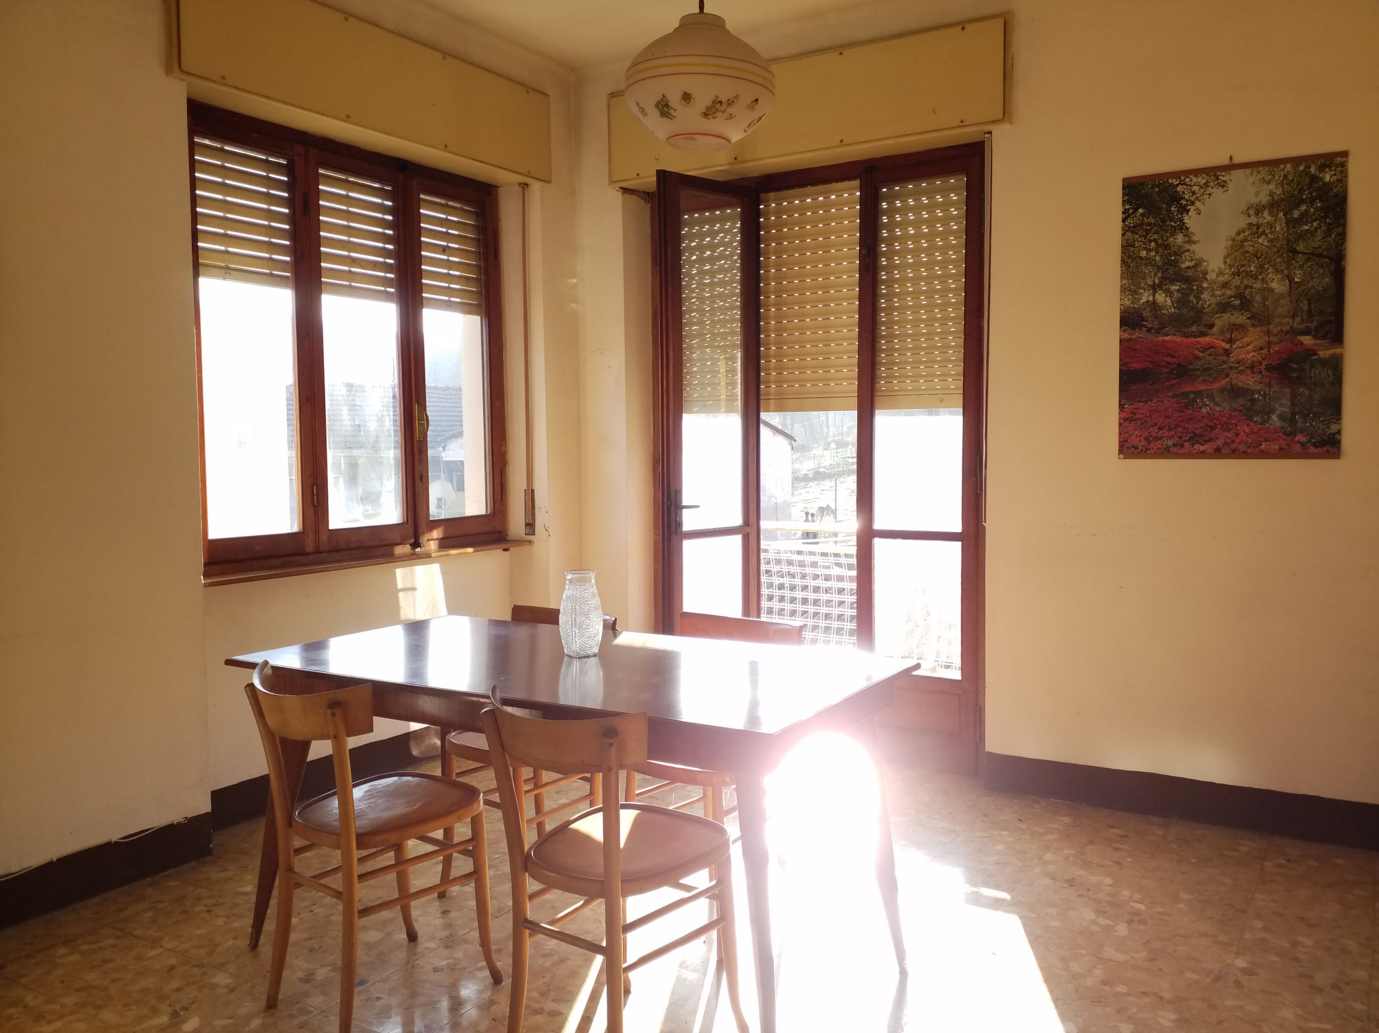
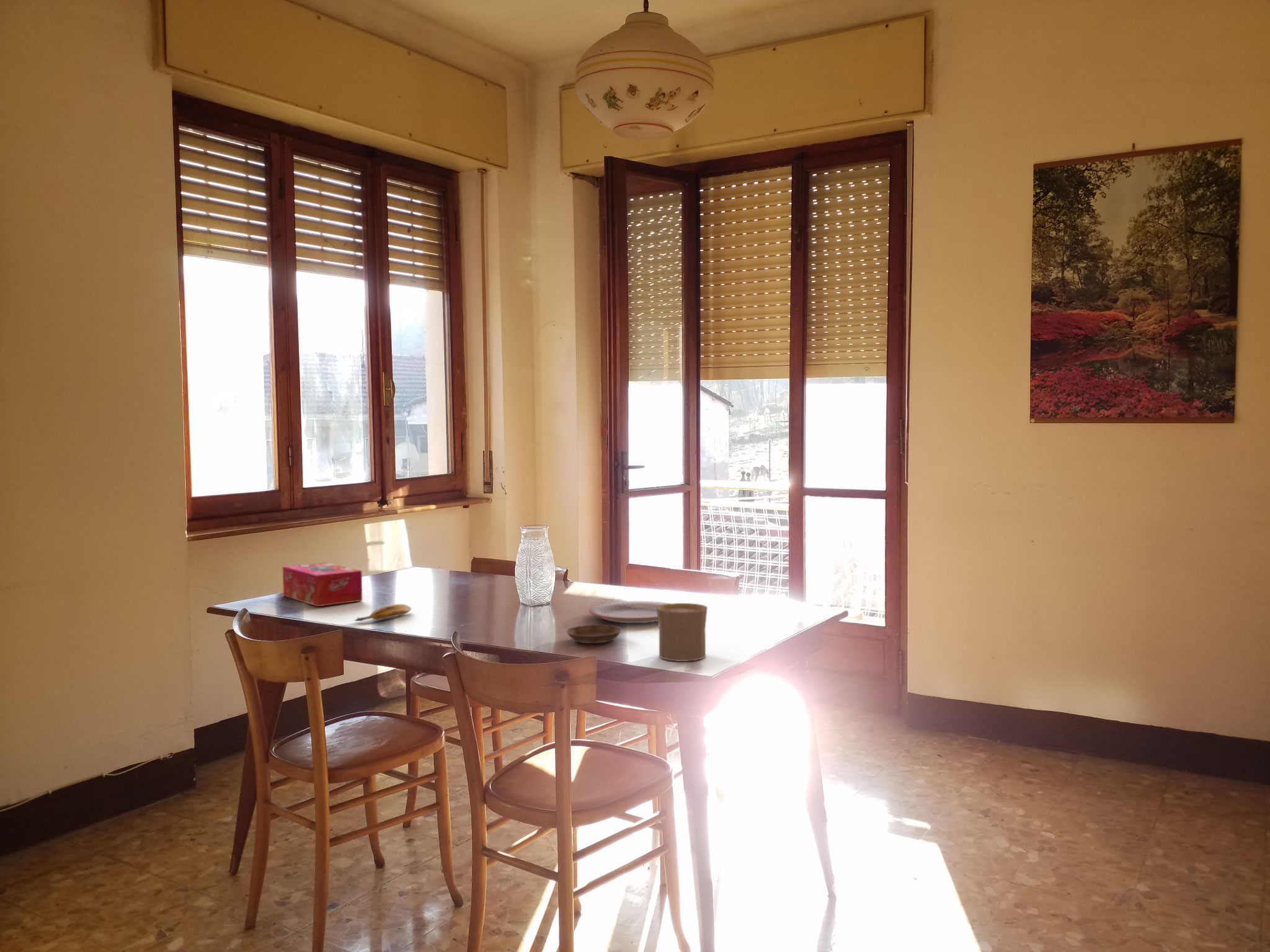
+ plate [588,601,670,624]
+ saucer [566,624,623,644]
+ tissue box [282,562,363,607]
+ banana [353,604,412,622]
+ cup [657,602,708,662]
